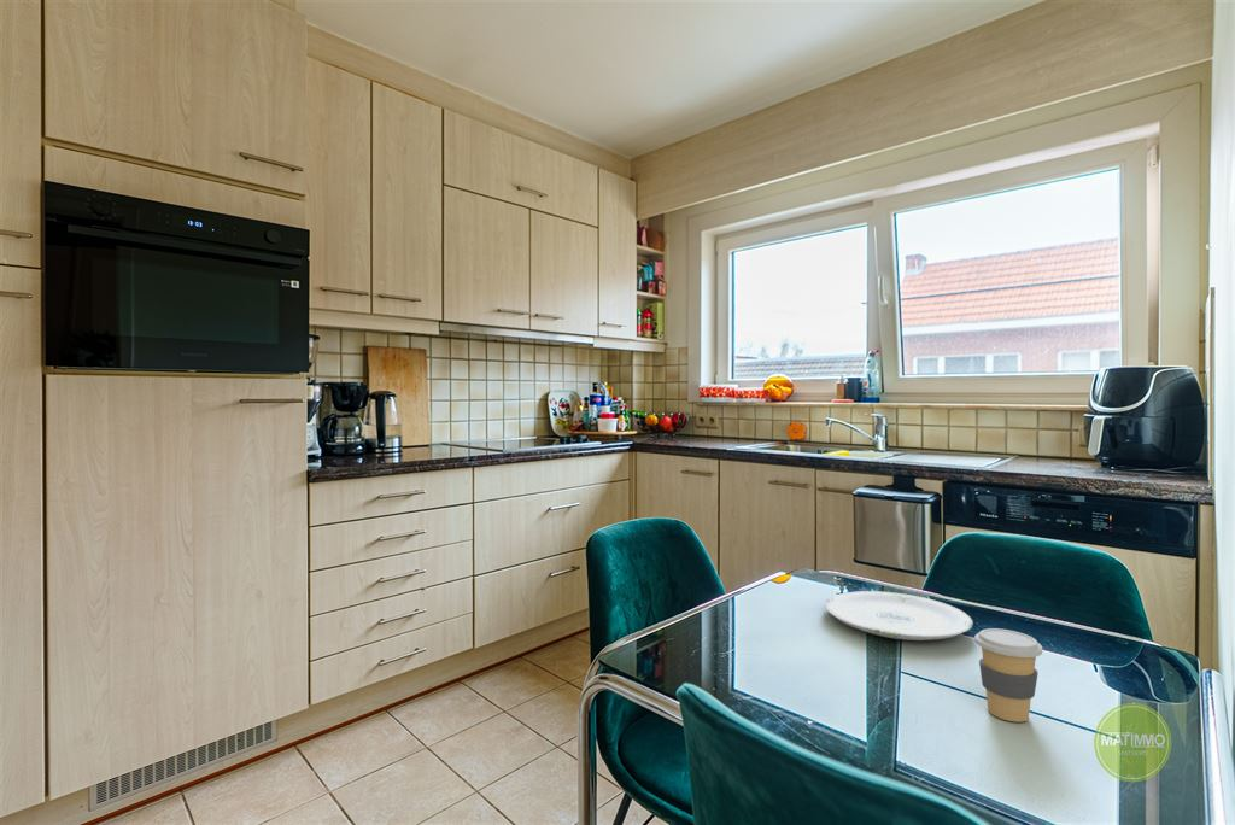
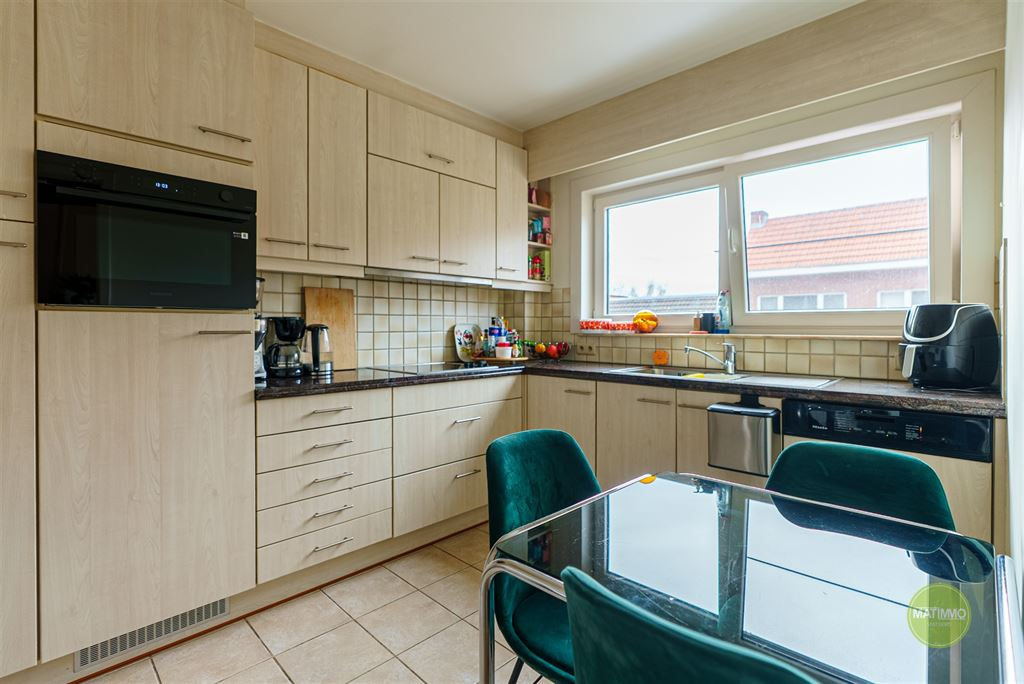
- plate [824,590,974,642]
- coffee cup [973,627,1043,724]
